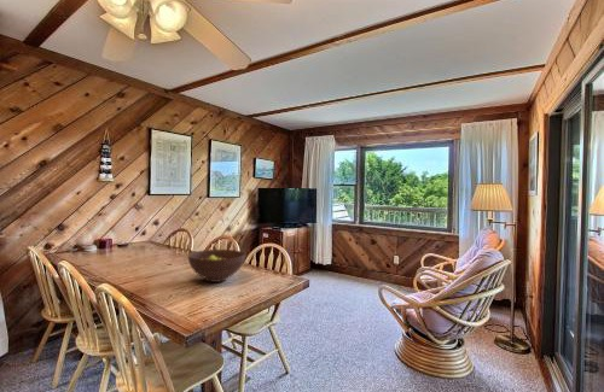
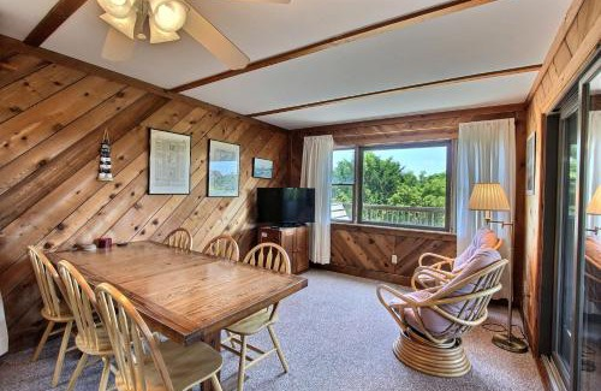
- fruit bowl [187,248,246,283]
